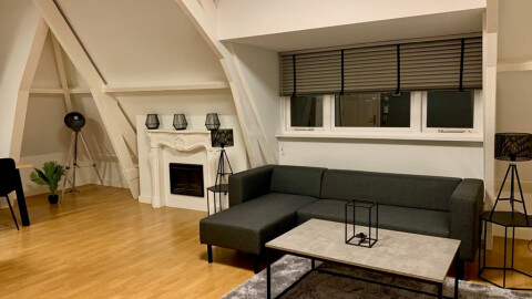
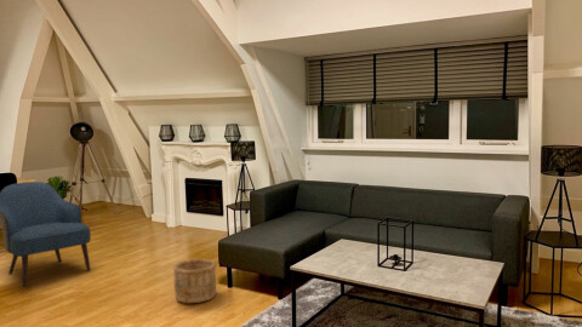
+ wooden bucket [171,258,218,304]
+ armchair [0,180,92,288]
